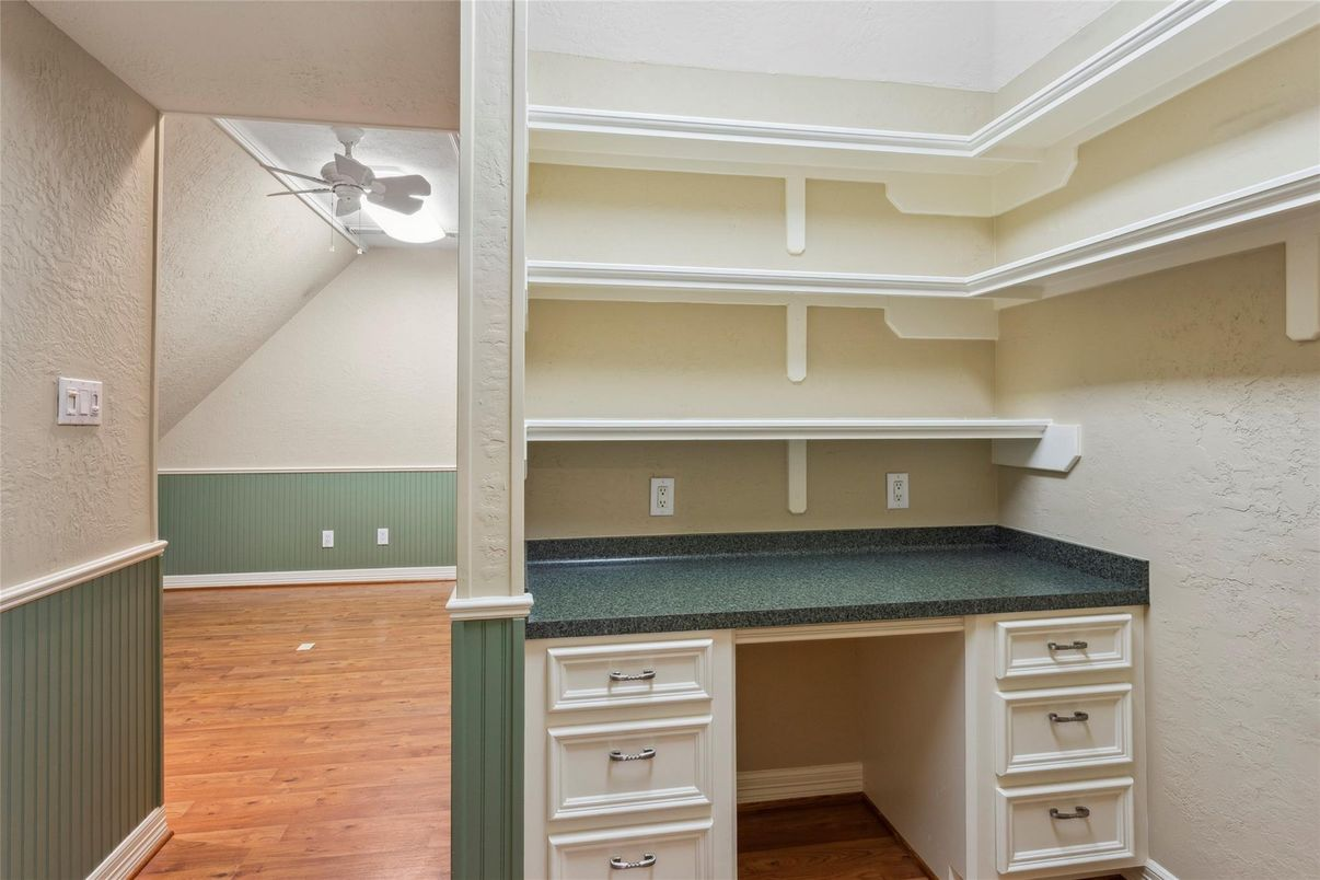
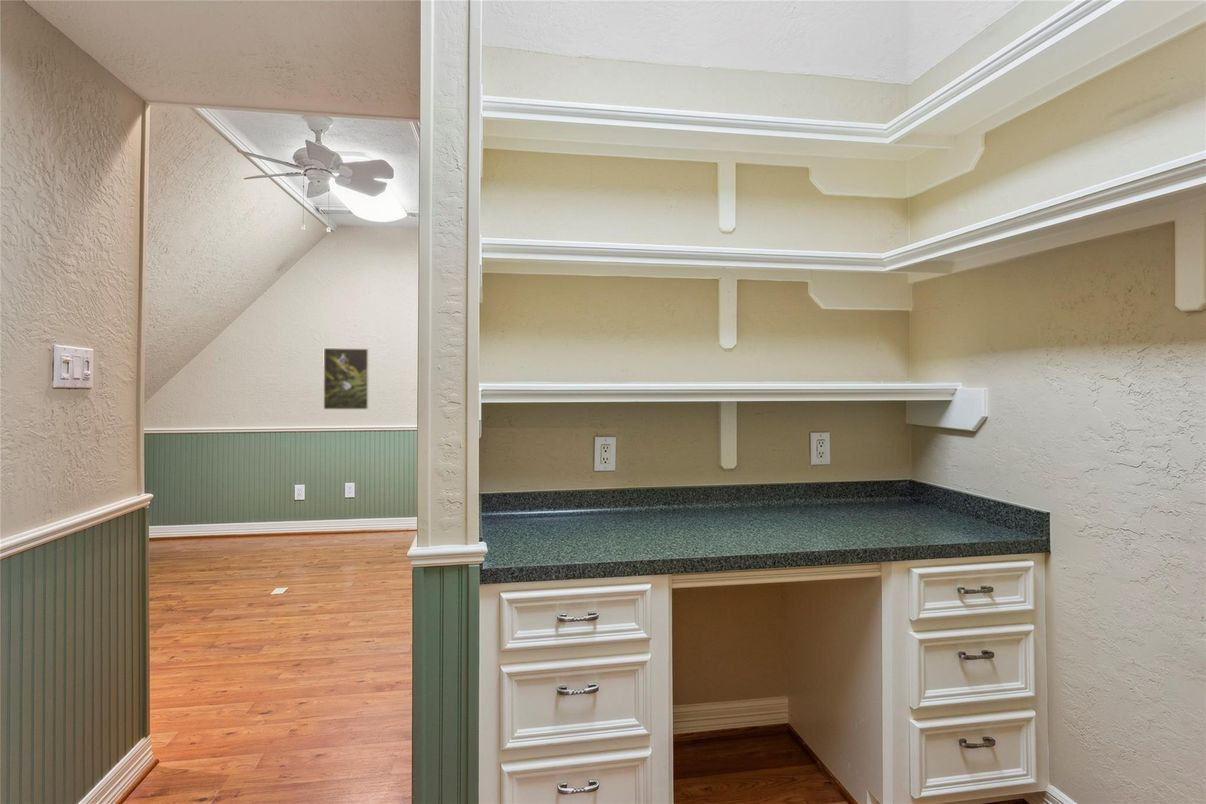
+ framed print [322,347,370,411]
